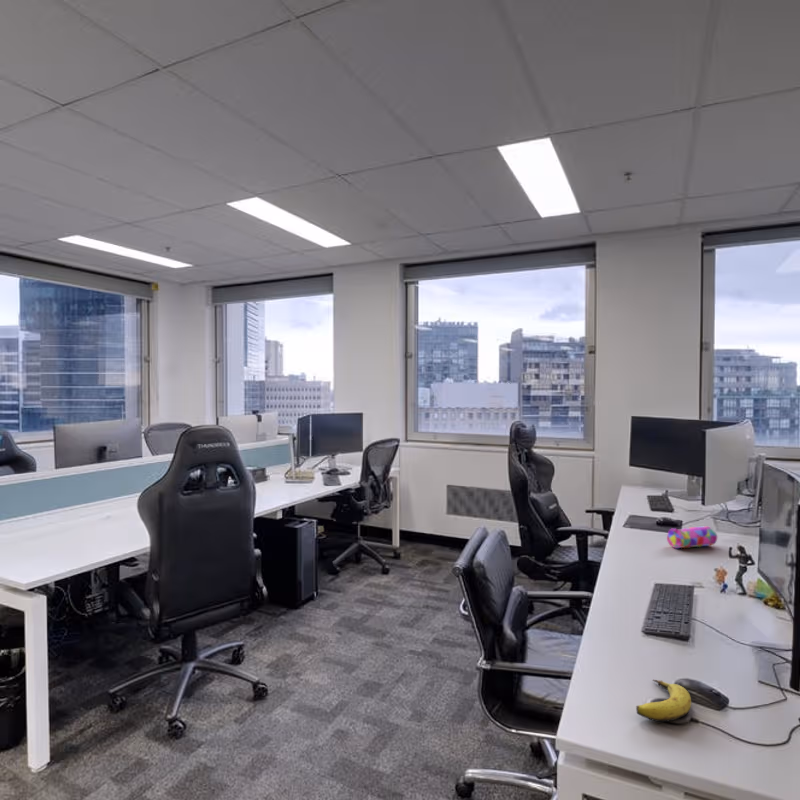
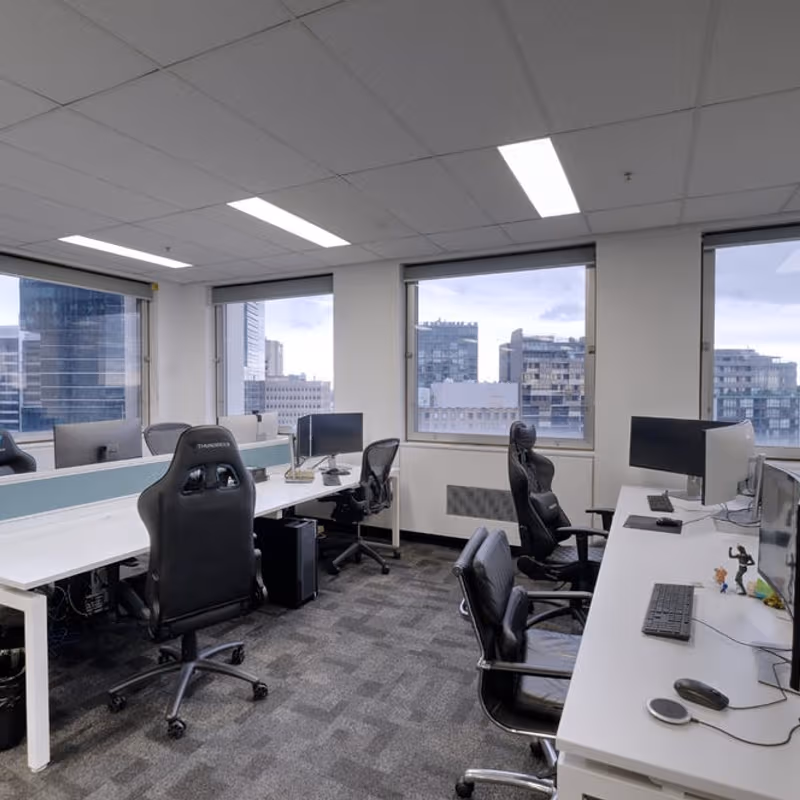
- pencil case [666,525,718,549]
- banana [635,679,692,723]
